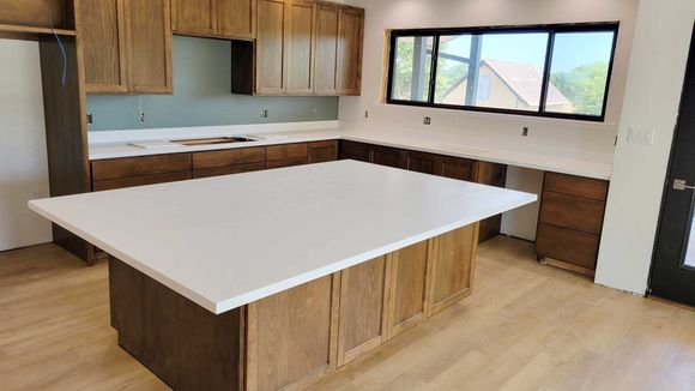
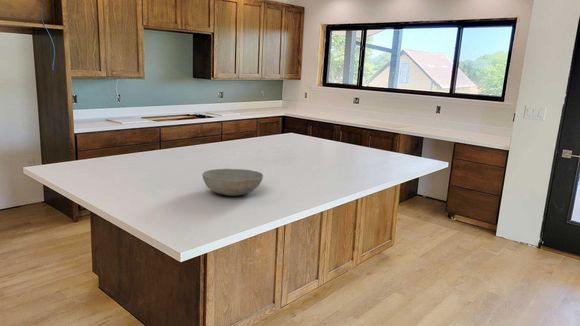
+ bowl [202,168,264,197]
